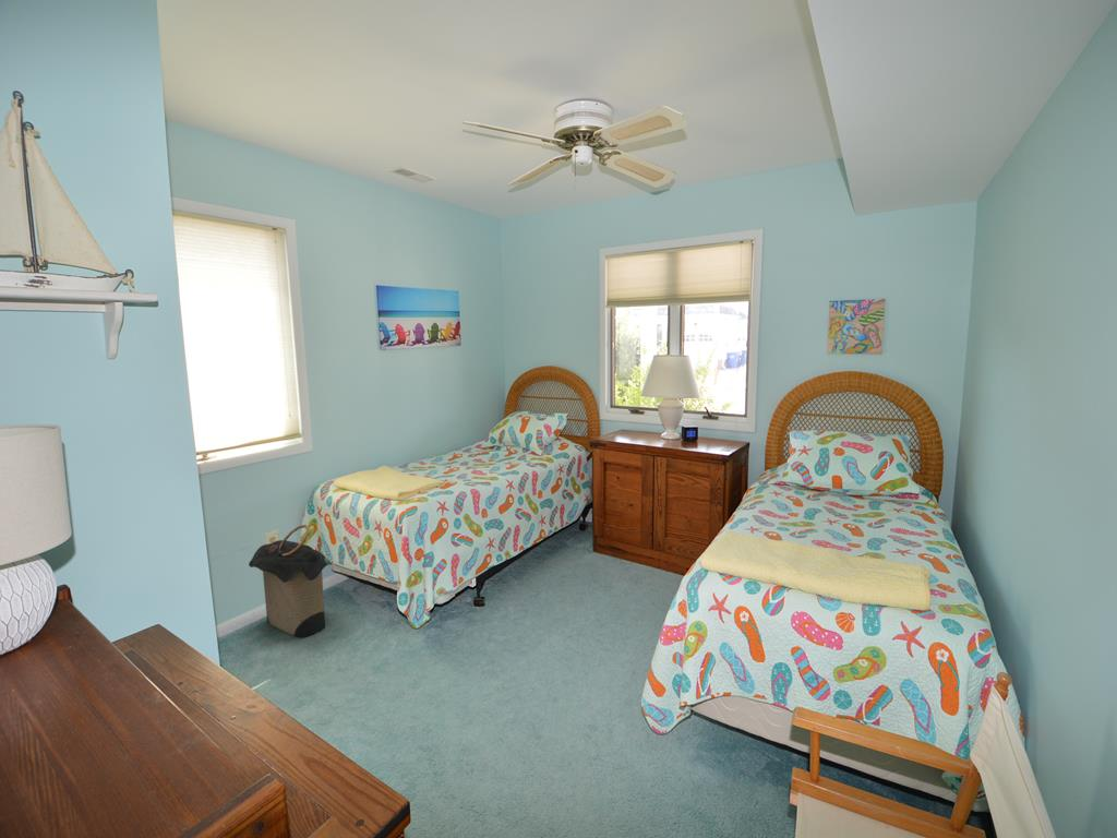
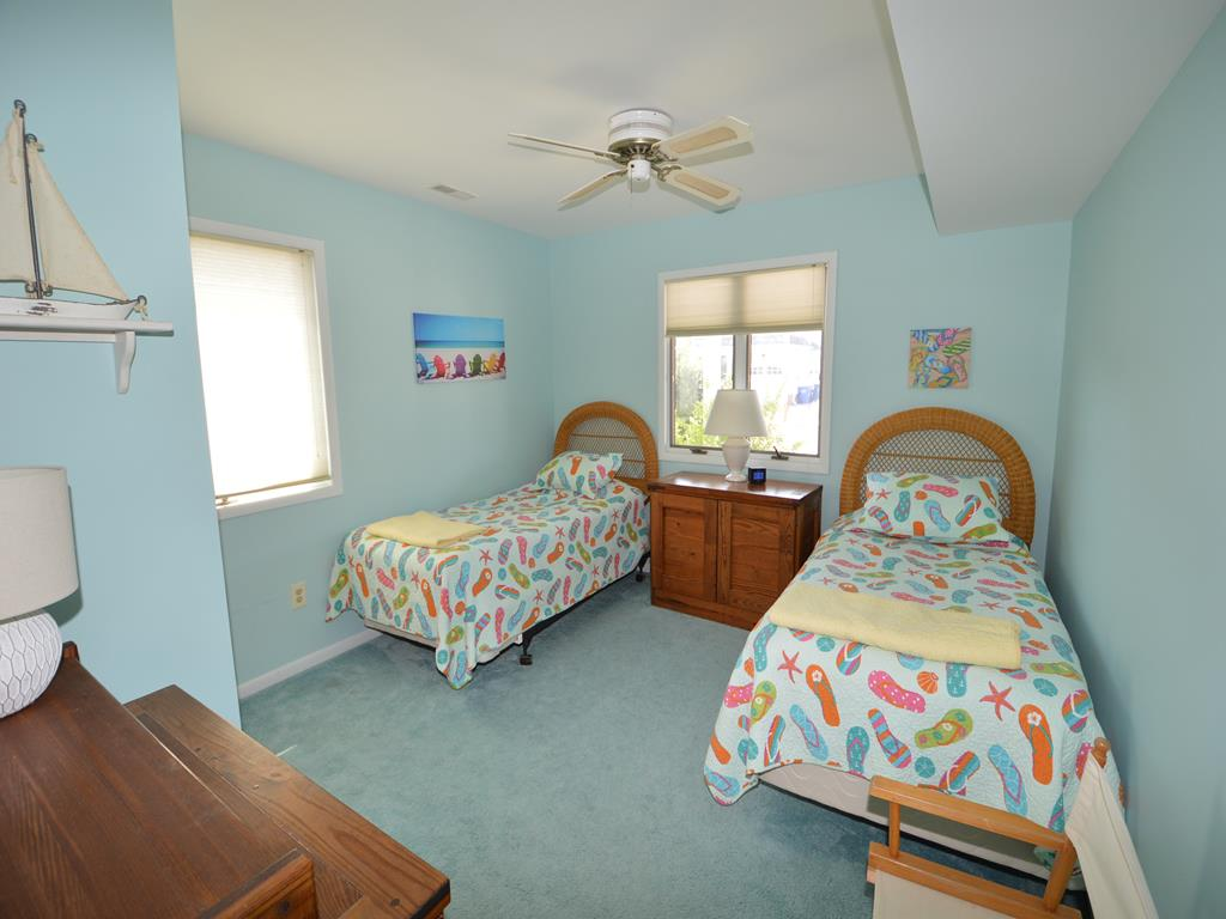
- laundry hamper [248,524,331,638]
